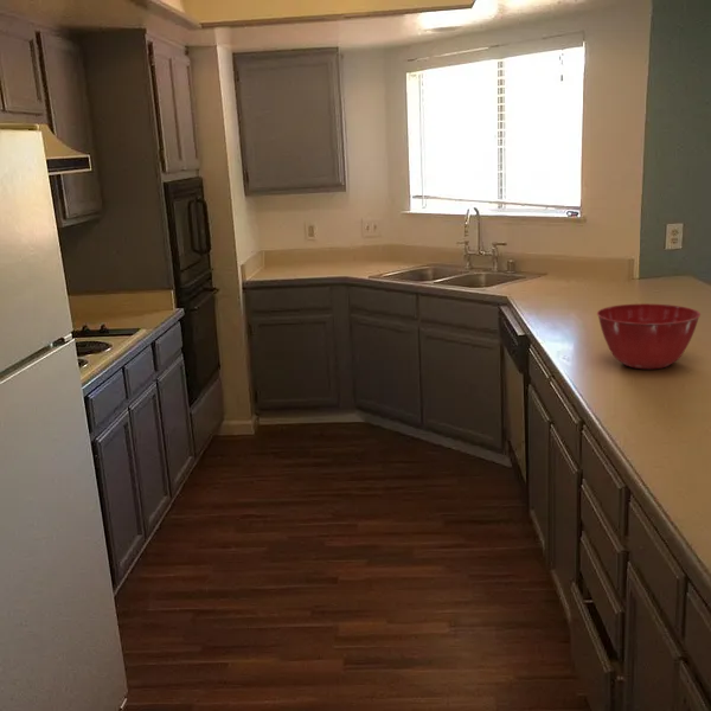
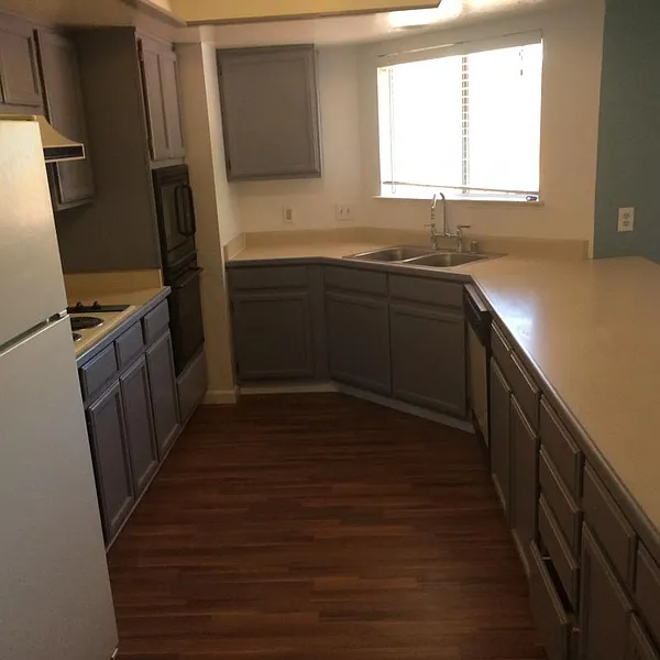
- mixing bowl [596,302,702,370]
